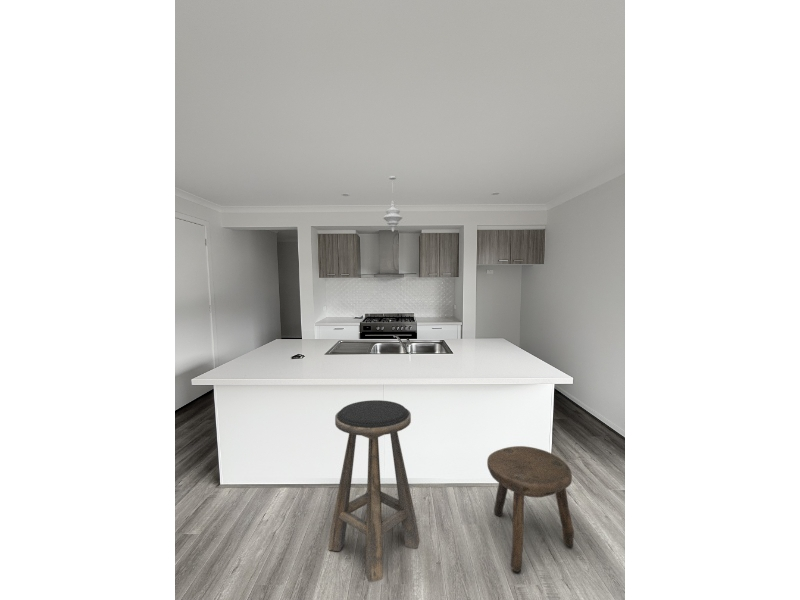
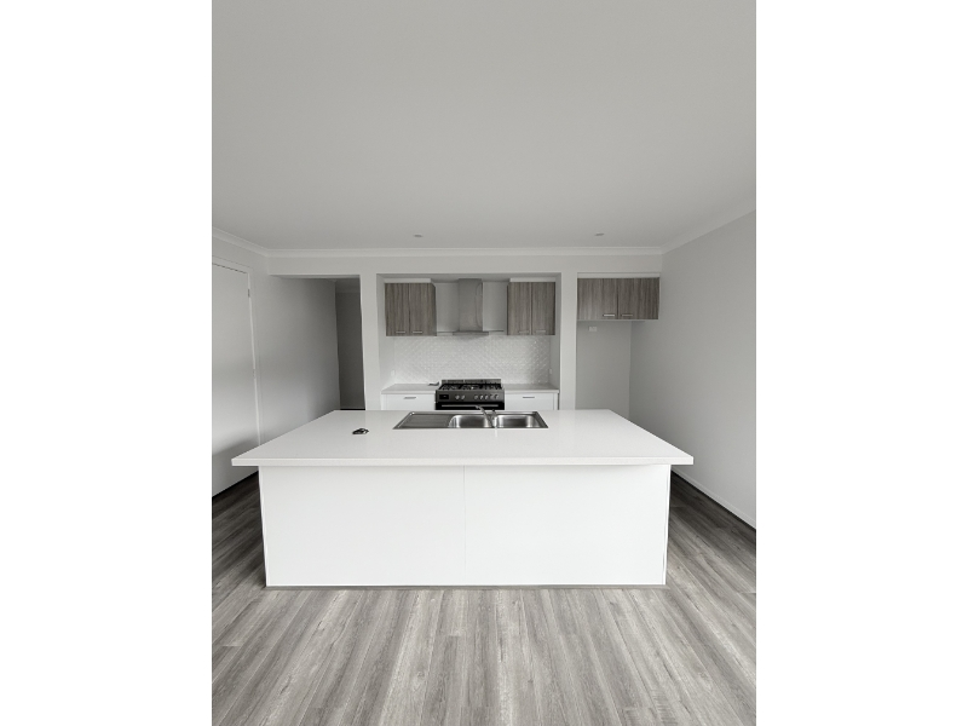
- stool [327,399,420,582]
- stool [486,445,575,573]
- pendant light [382,175,403,233]
